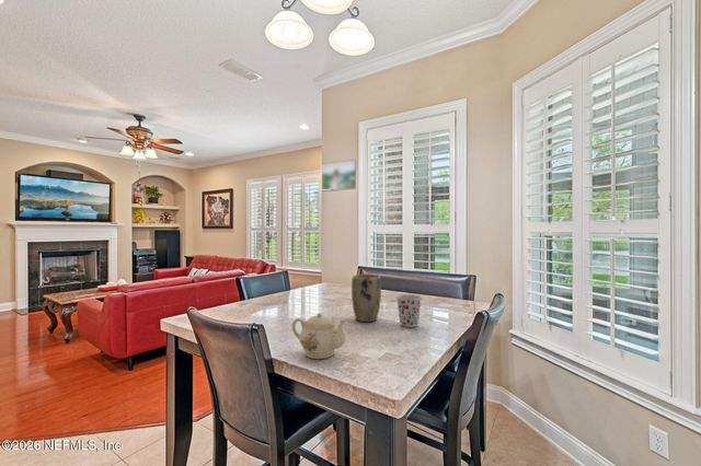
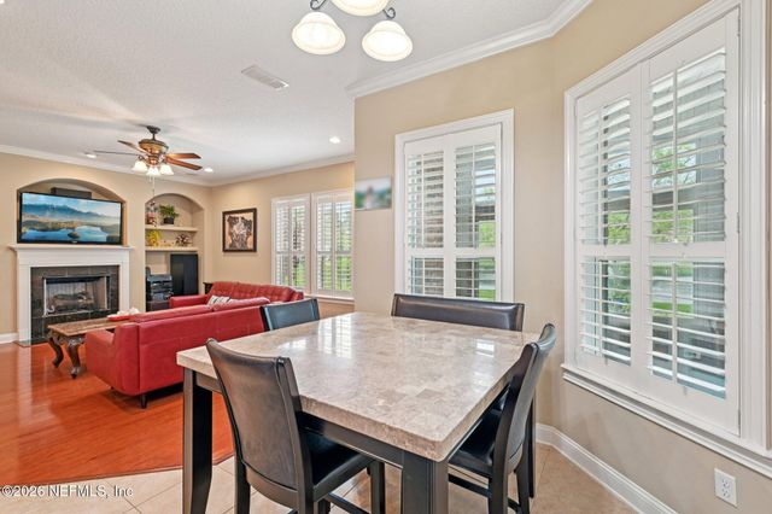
- cup [395,293,423,328]
- plant pot [350,273,382,323]
- teapot [291,312,347,360]
